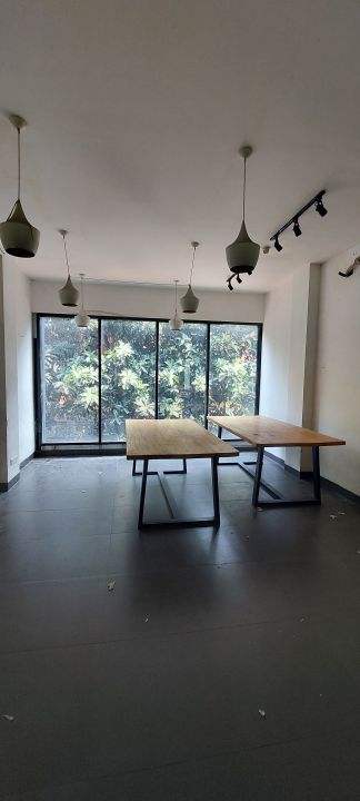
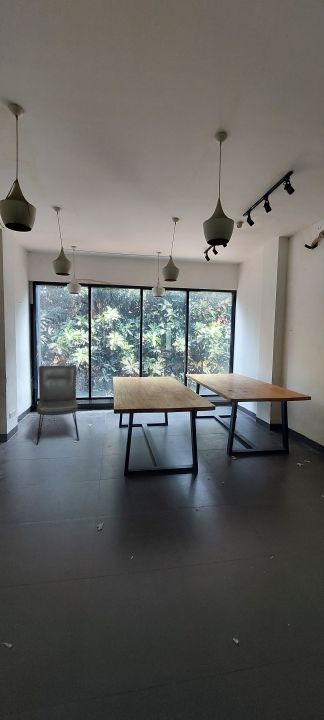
+ chair [36,364,80,445]
